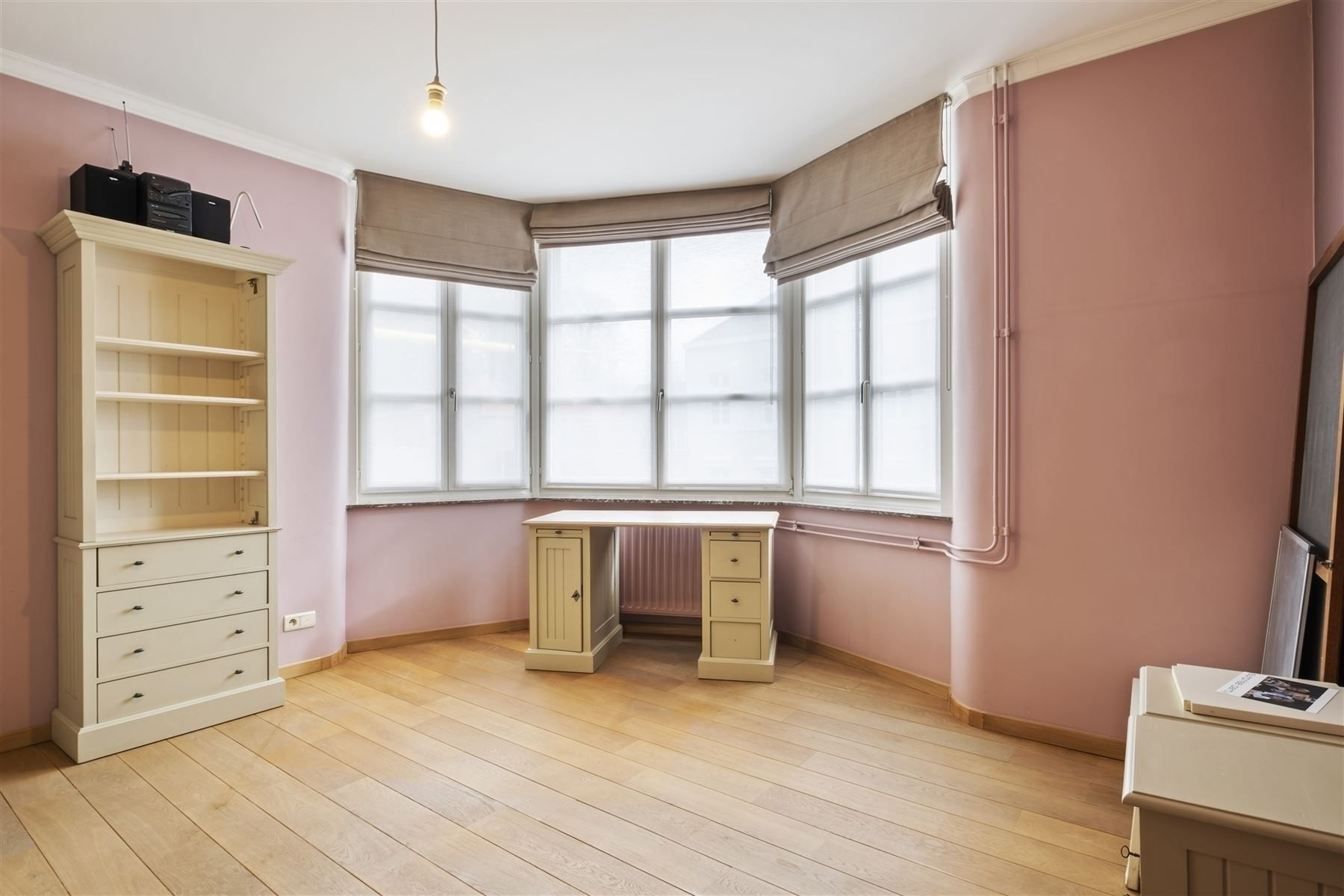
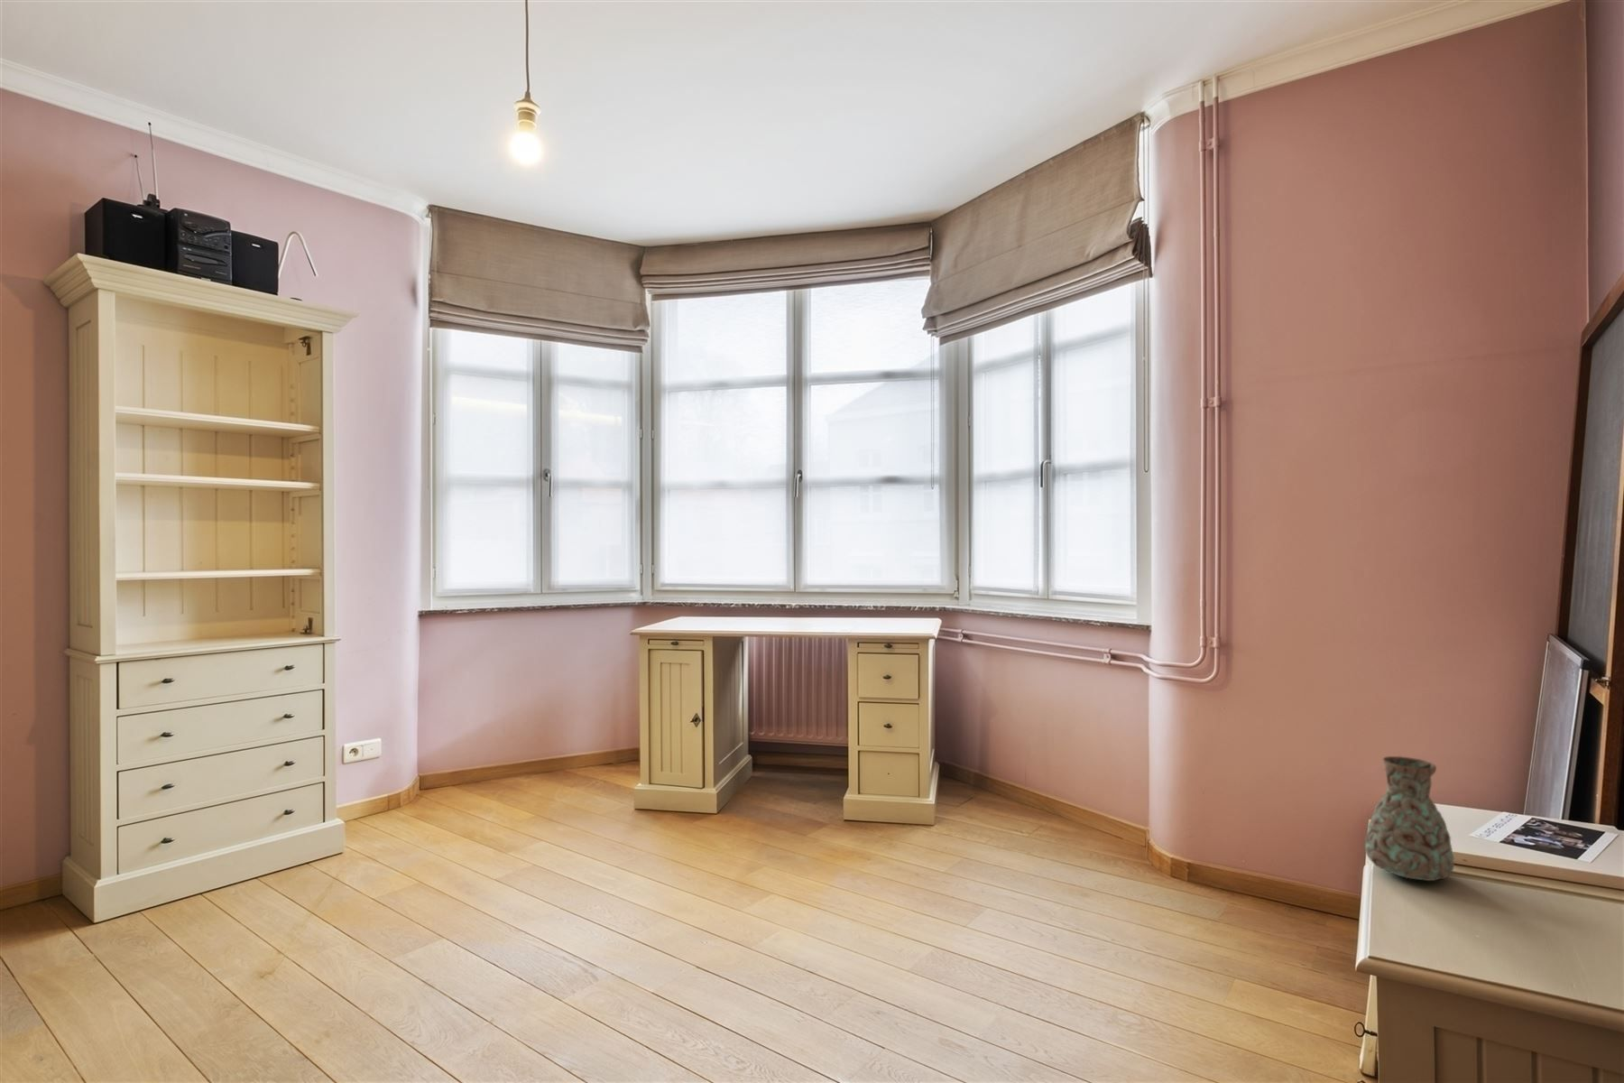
+ decorative vase [1364,755,1455,881]
